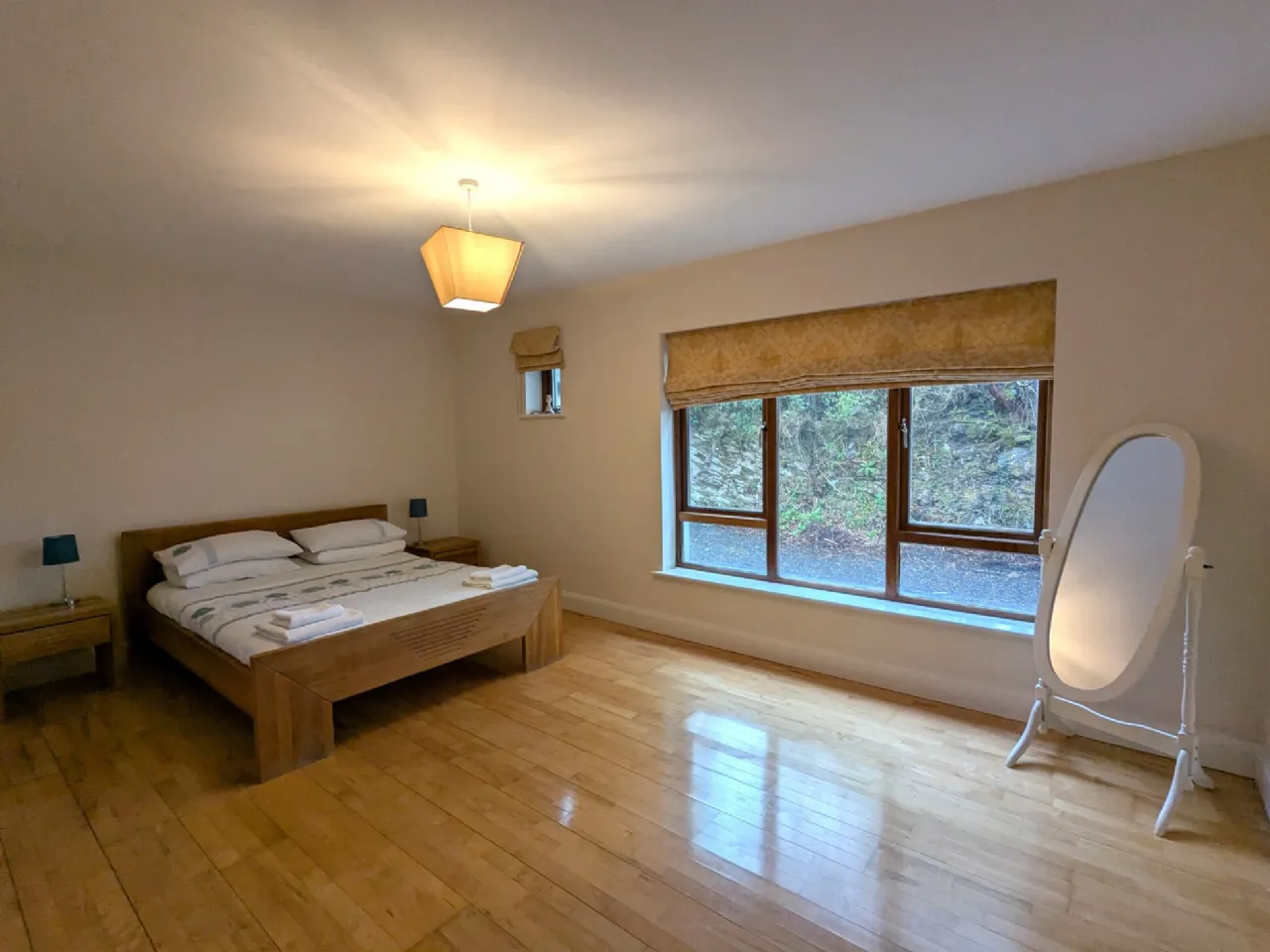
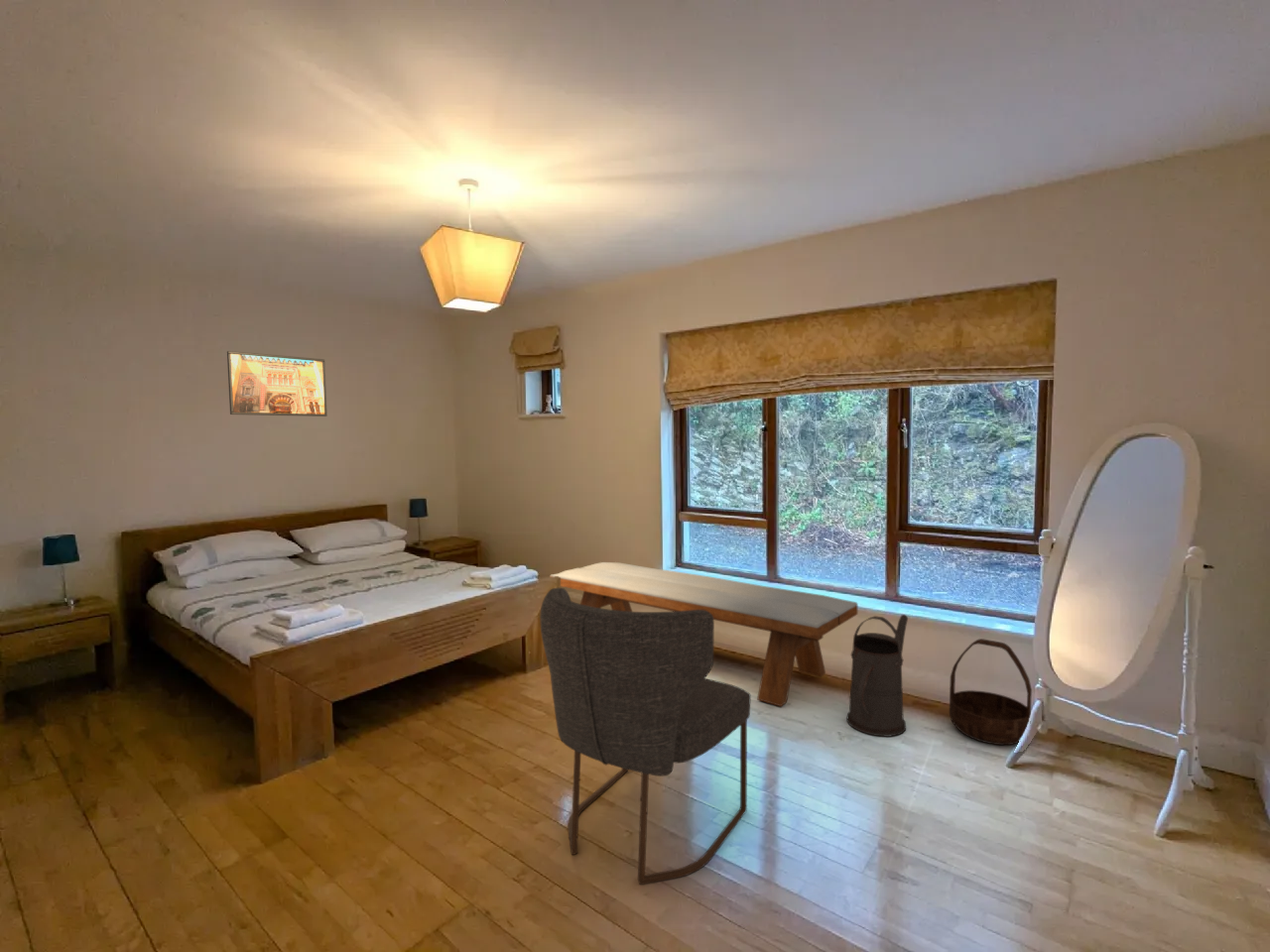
+ chair [539,587,752,886]
+ watering can [845,614,909,738]
+ bench [549,561,859,707]
+ basket [949,638,1033,746]
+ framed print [226,350,327,417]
